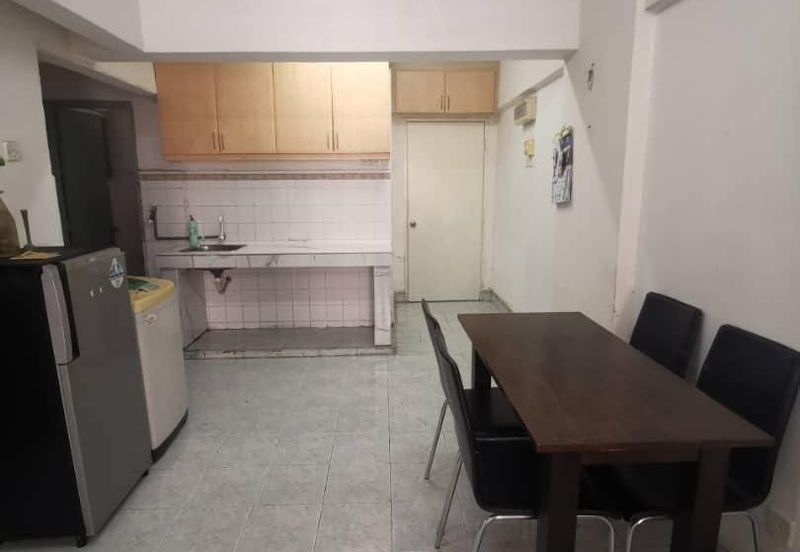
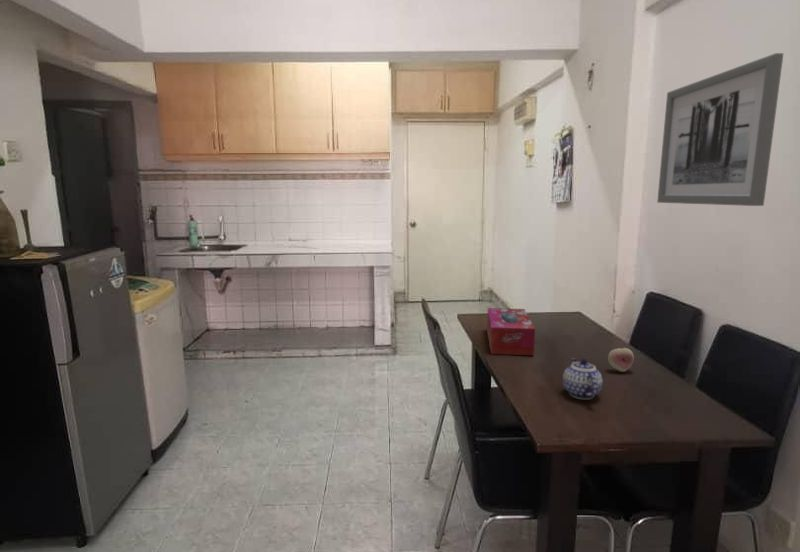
+ teapot [562,357,604,401]
+ wall art [656,52,784,207]
+ tissue box [486,307,536,356]
+ fruit [607,347,635,373]
